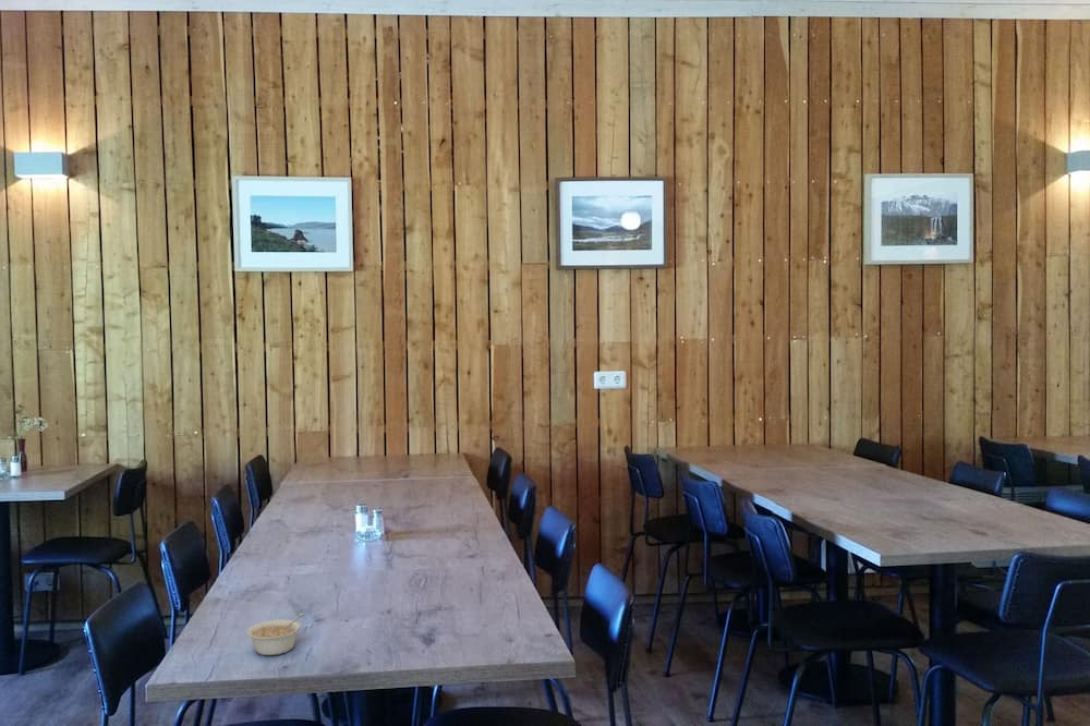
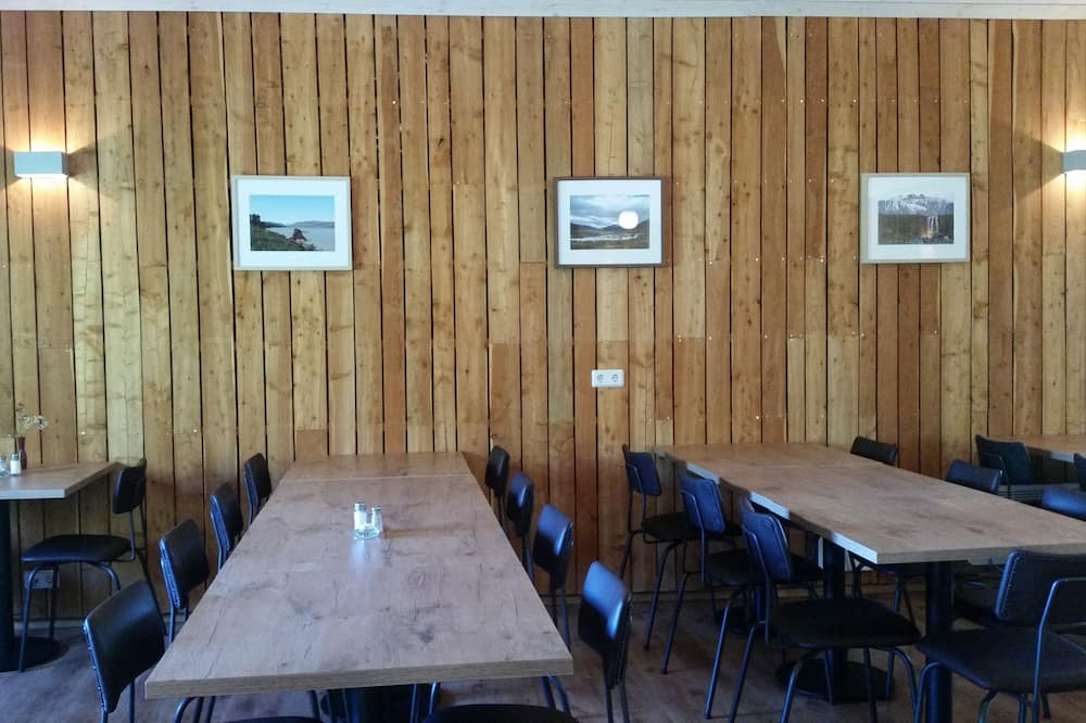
- legume [245,613,305,656]
